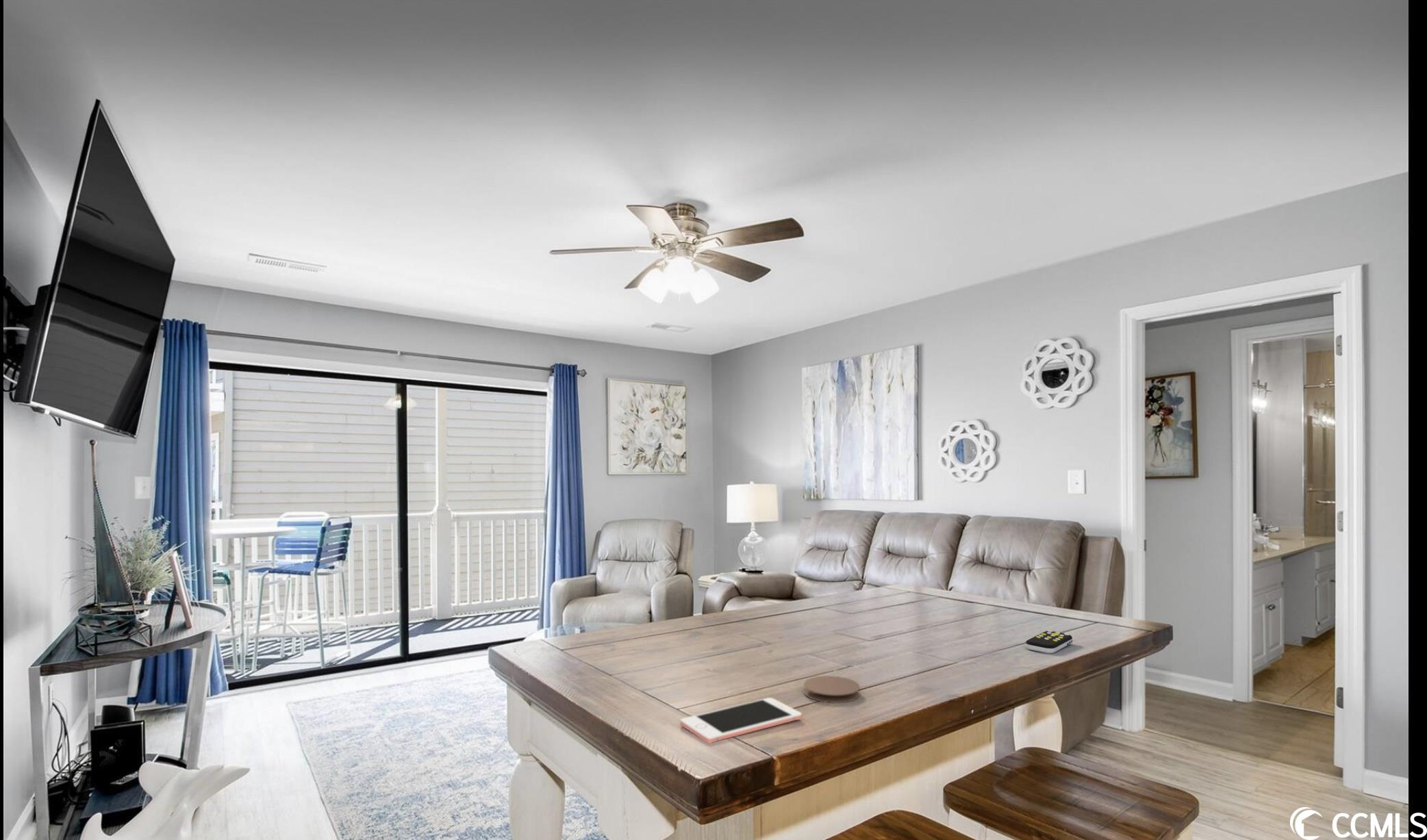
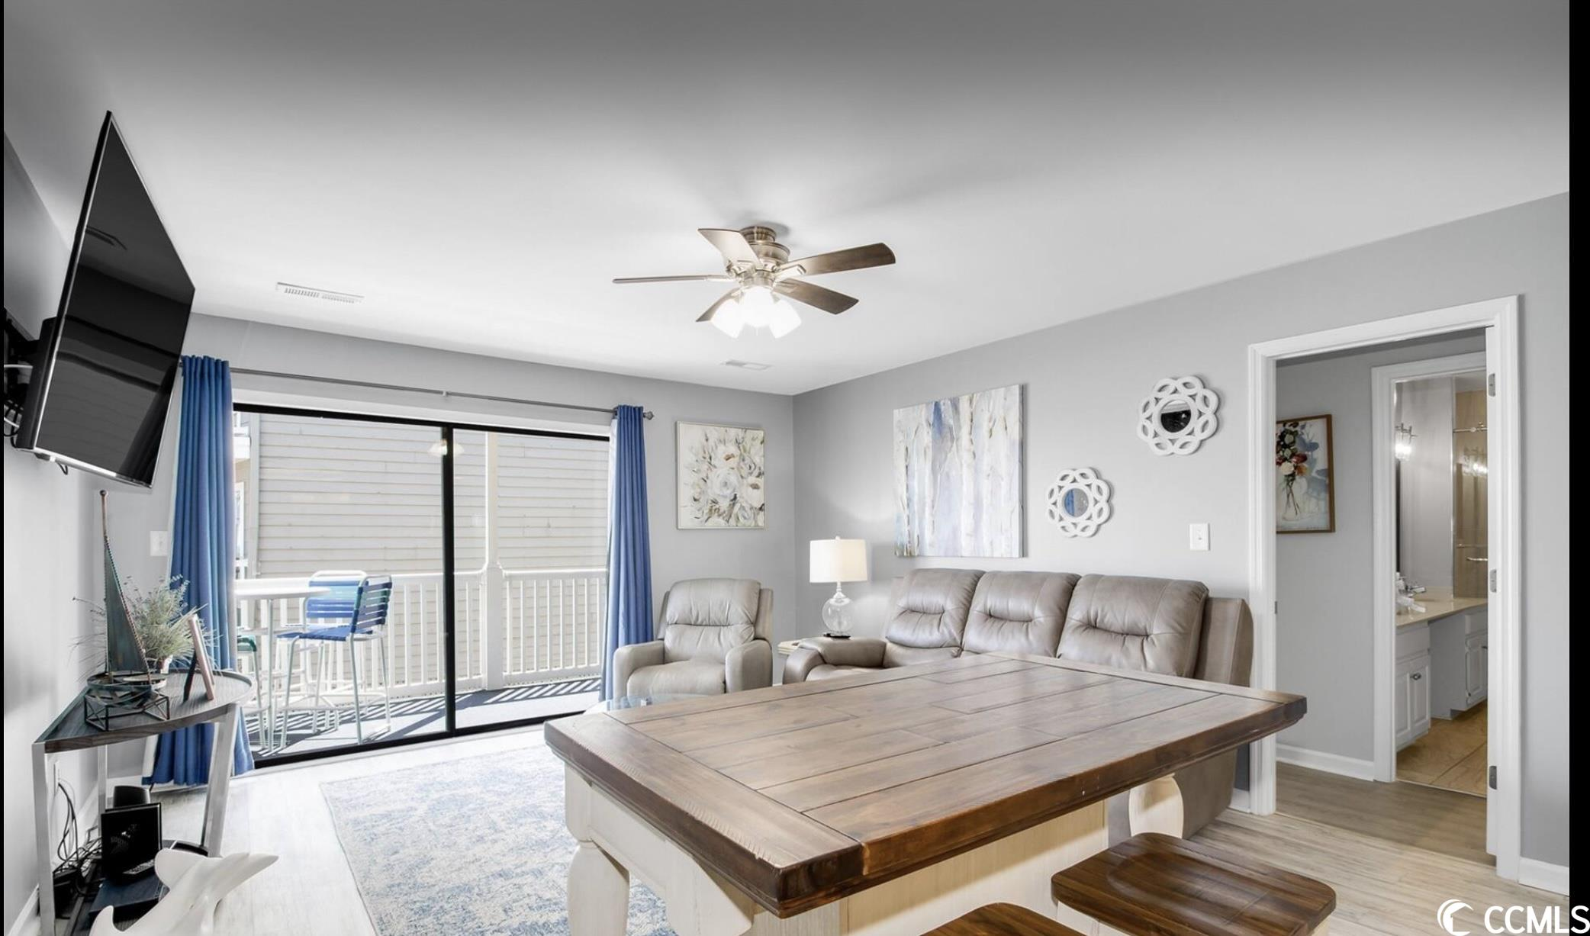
- remote control [1025,630,1073,654]
- cell phone [680,697,803,743]
- coaster [803,675,861,704]
